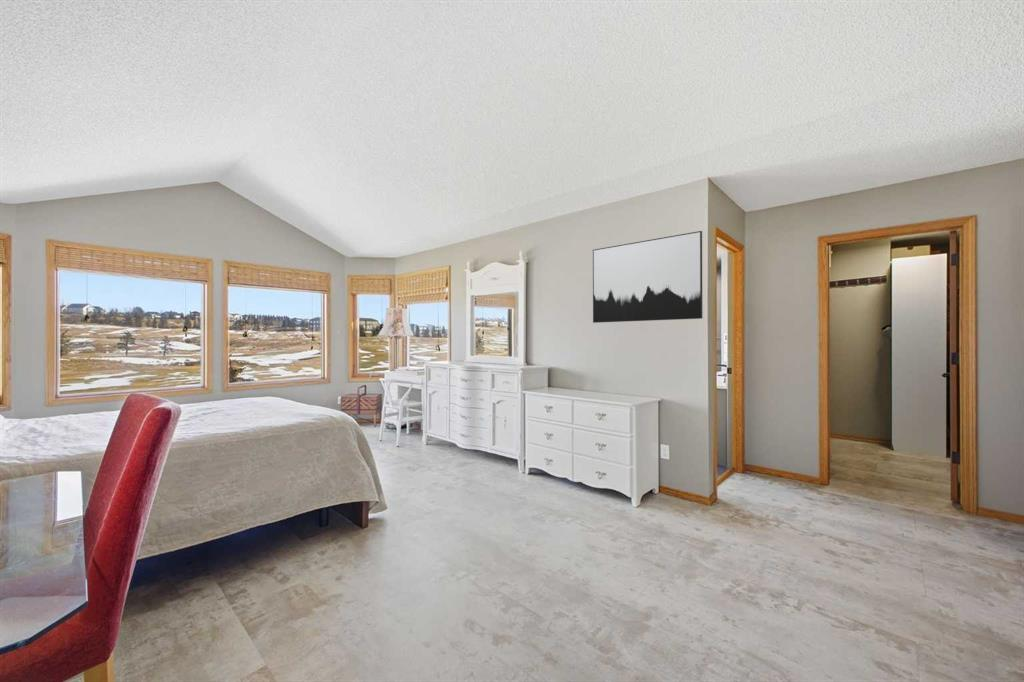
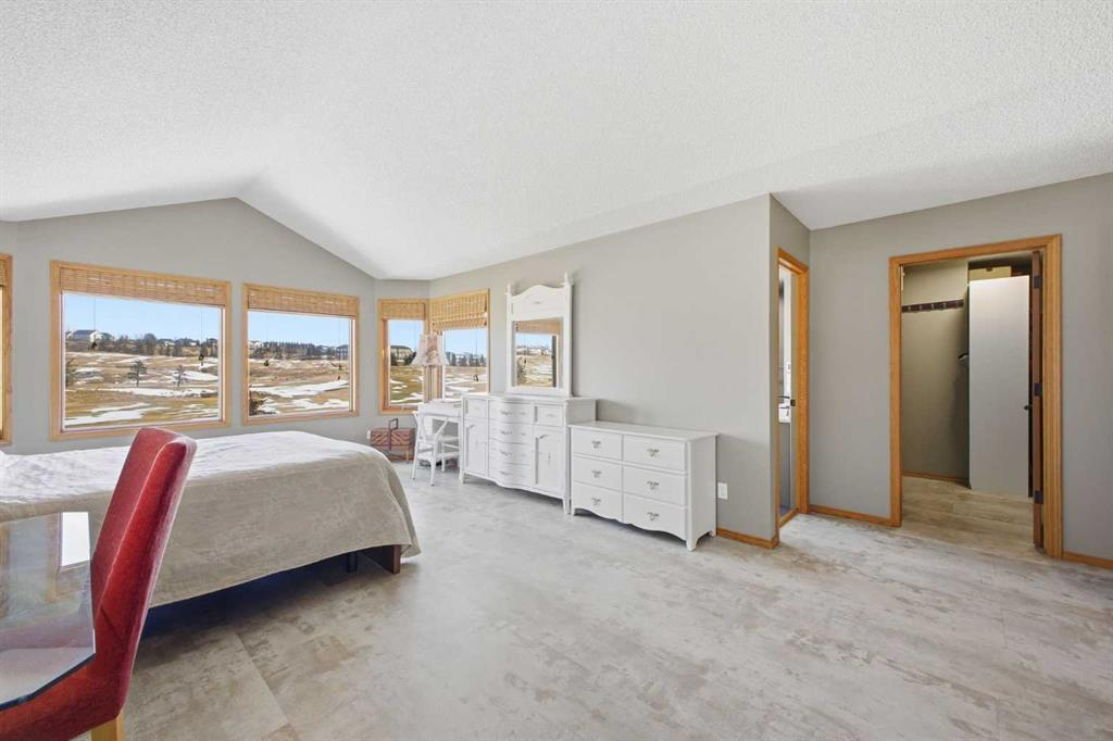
- wall art [592,230,703,324]
